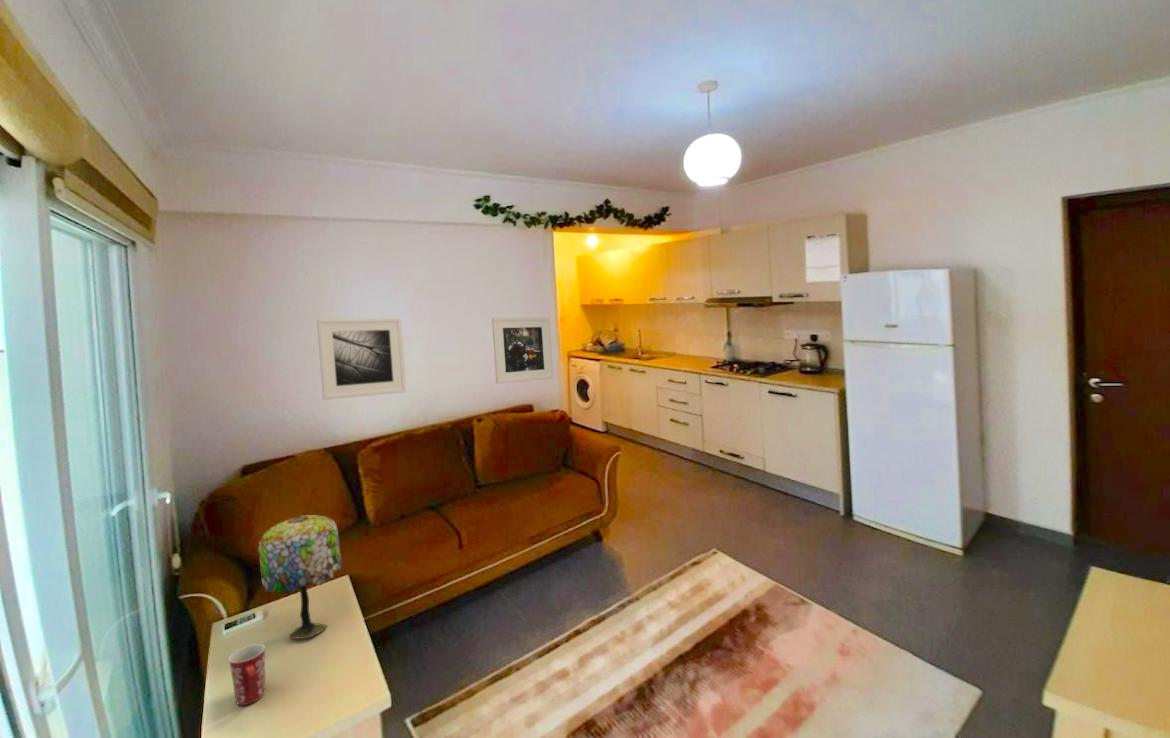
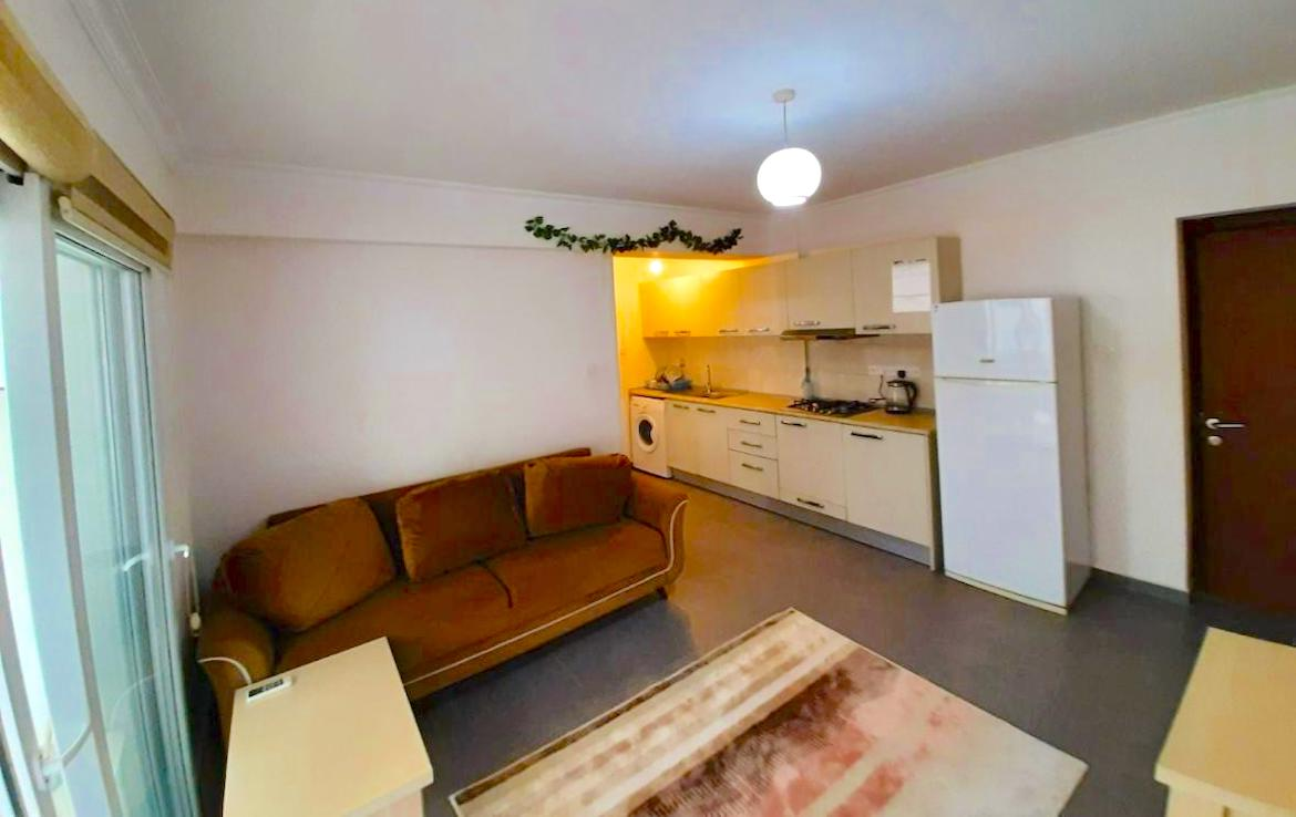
- table lamp [258,514,343,640]
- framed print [491,316,554,385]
- mug [227,643,266,706]
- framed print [316,317,407,401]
